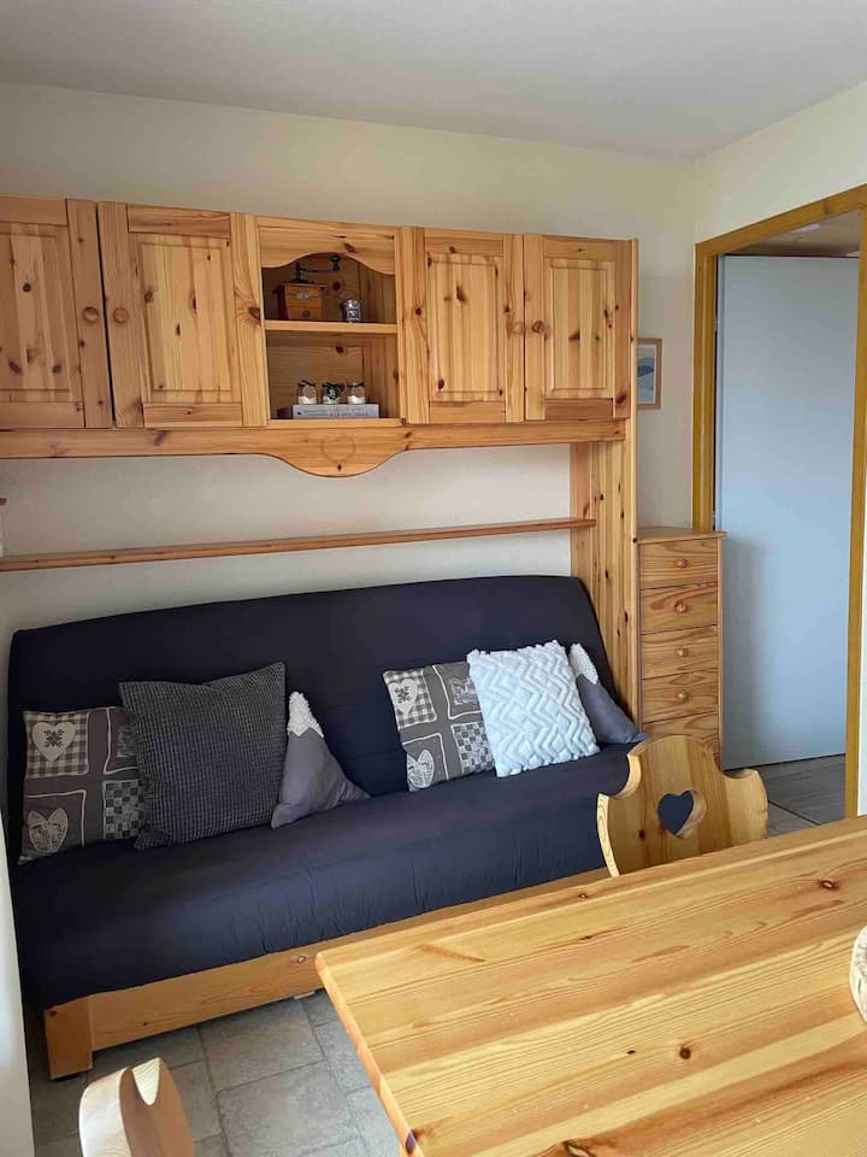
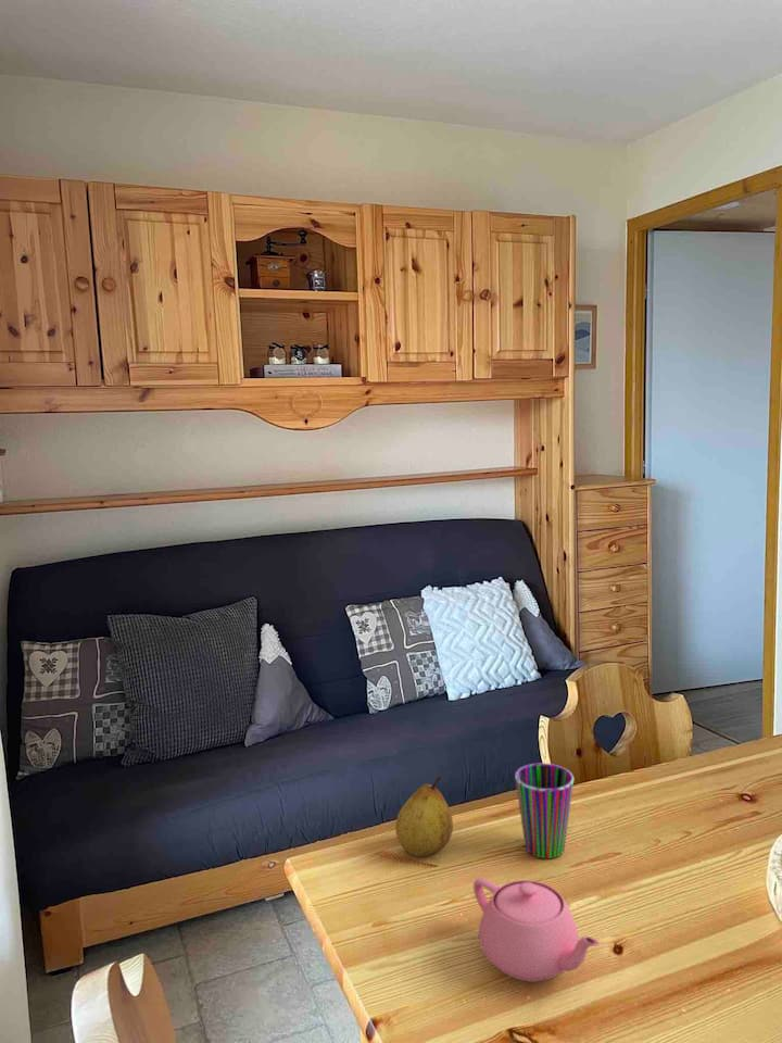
+ teapot [472,877,601,983]
+ fruit [394,775,454,857]
+ cup [514,763,575,859]
